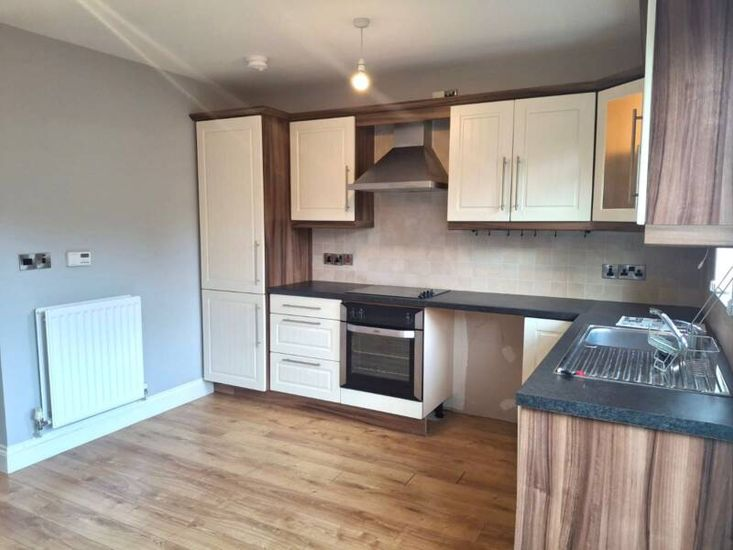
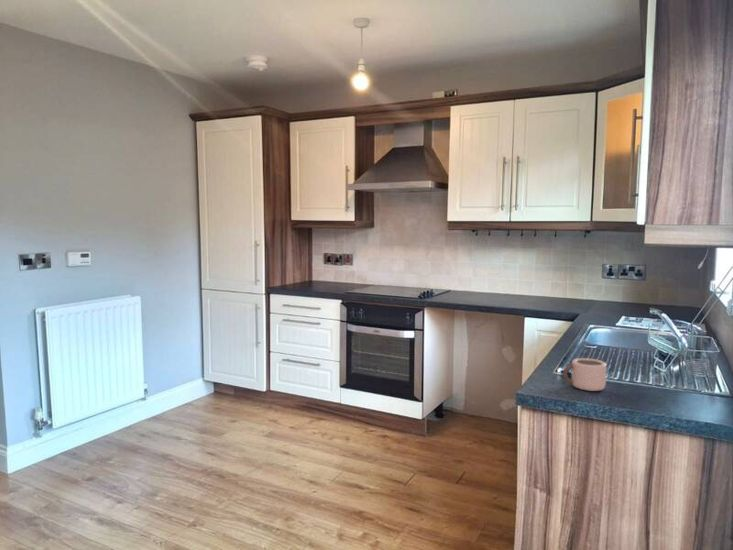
+ mug [562,357,607,392]
